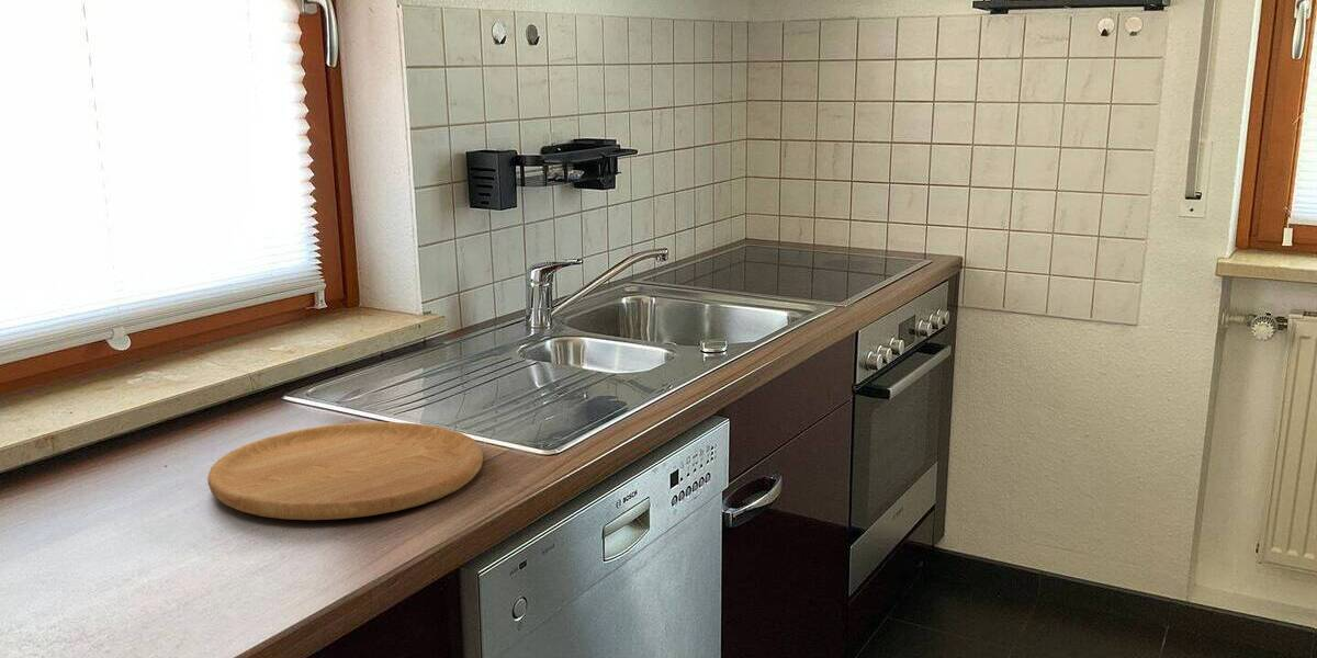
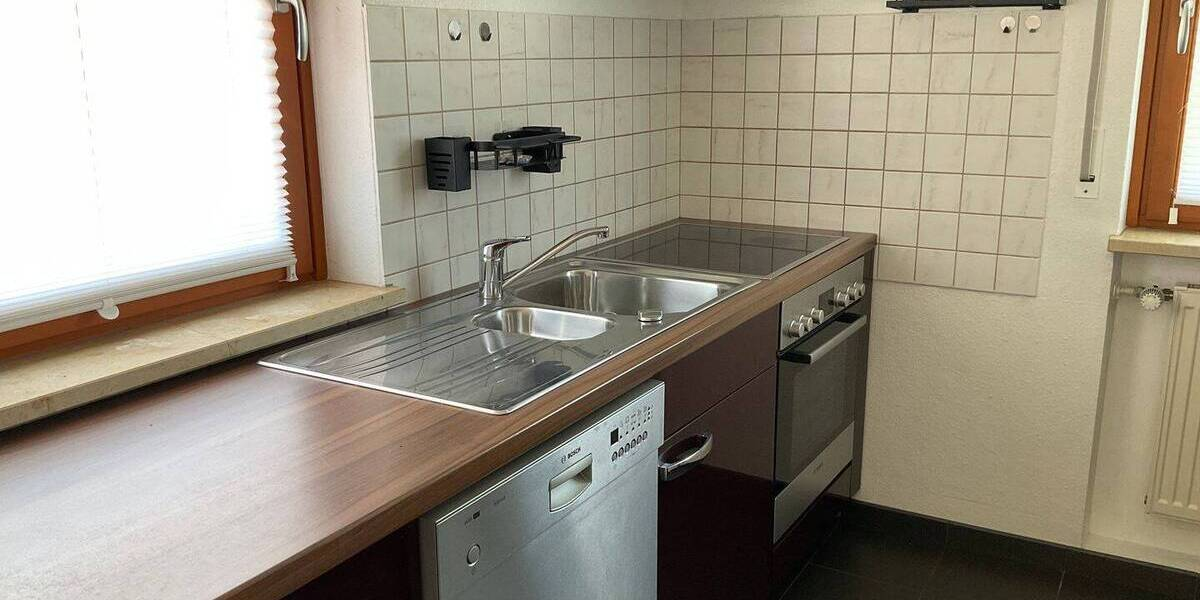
- cutting board [206,421,484,521]
